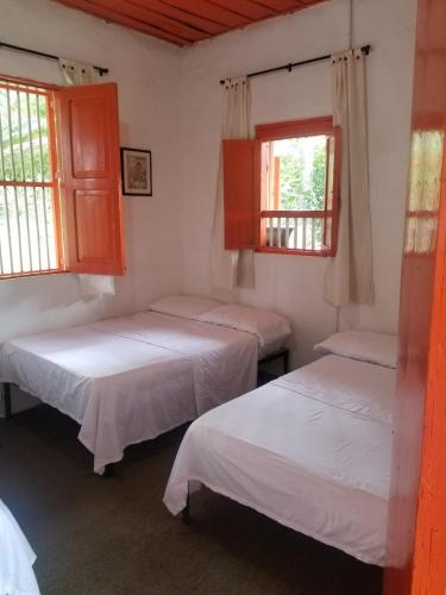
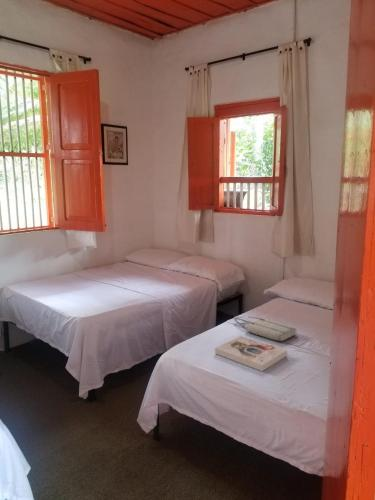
+ tote bag [233,316,298,342]
+ book [214,335,288,372]
